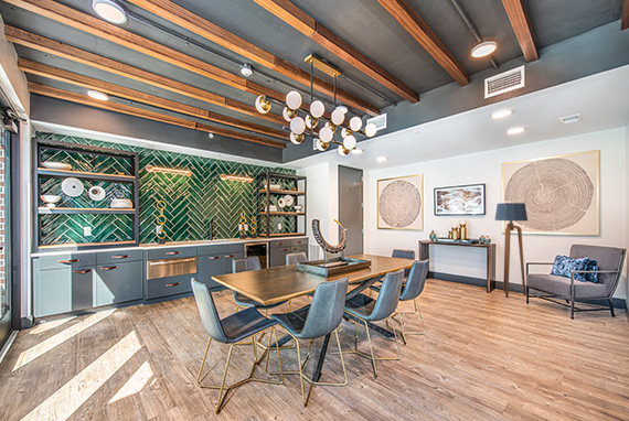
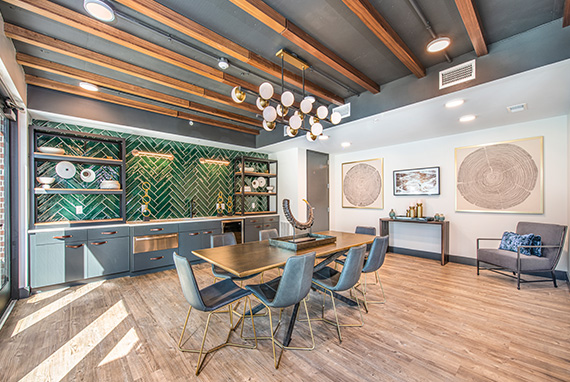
- floor lamp [493,202,529,299]
